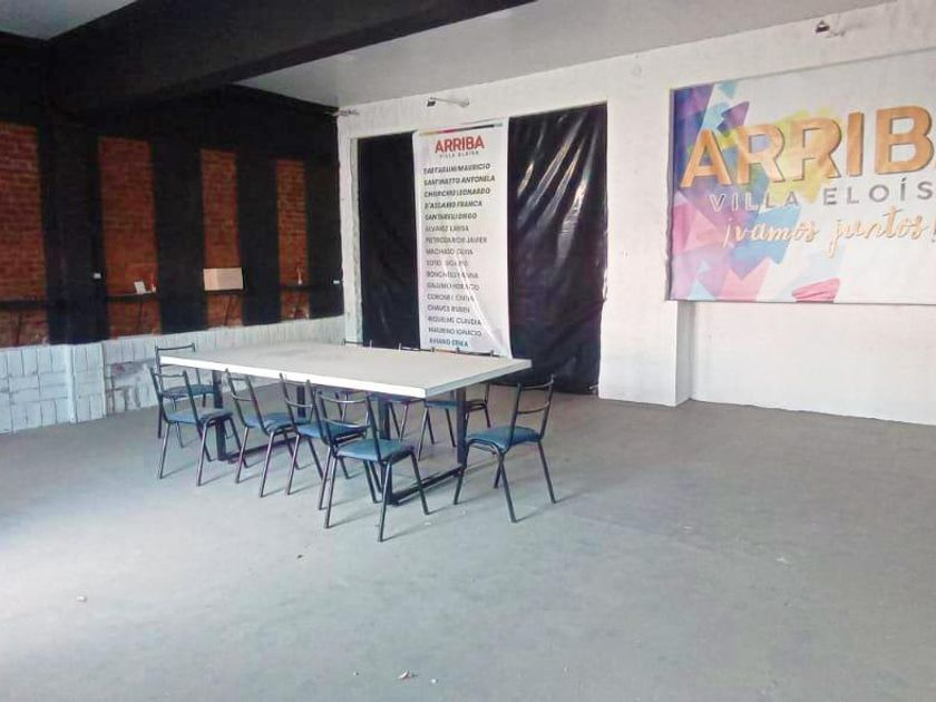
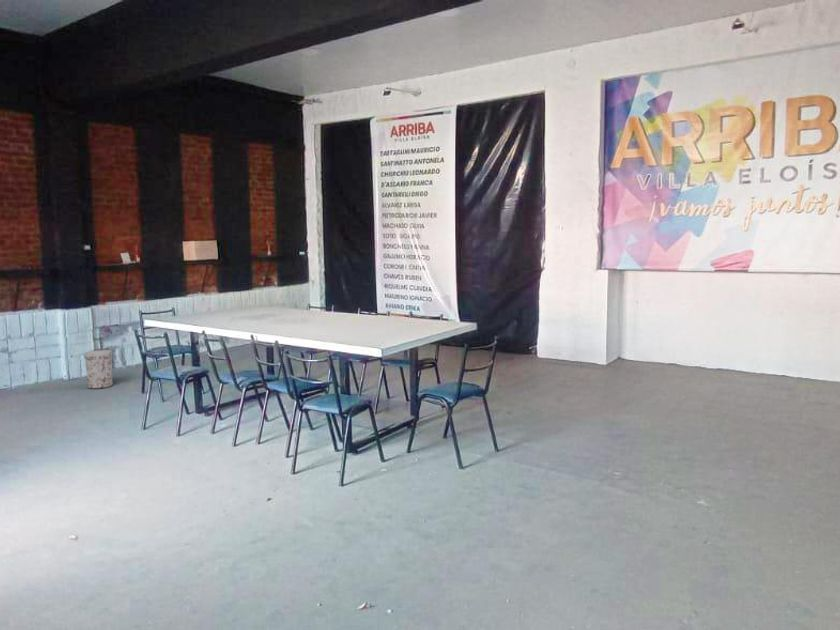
+ trash can [83,348,114,390]
